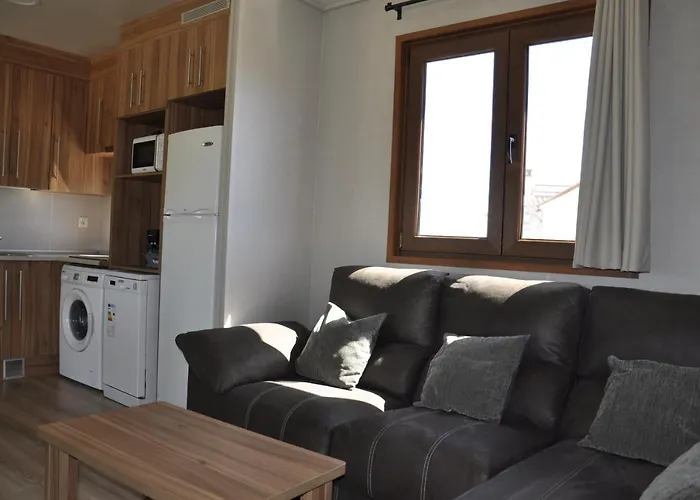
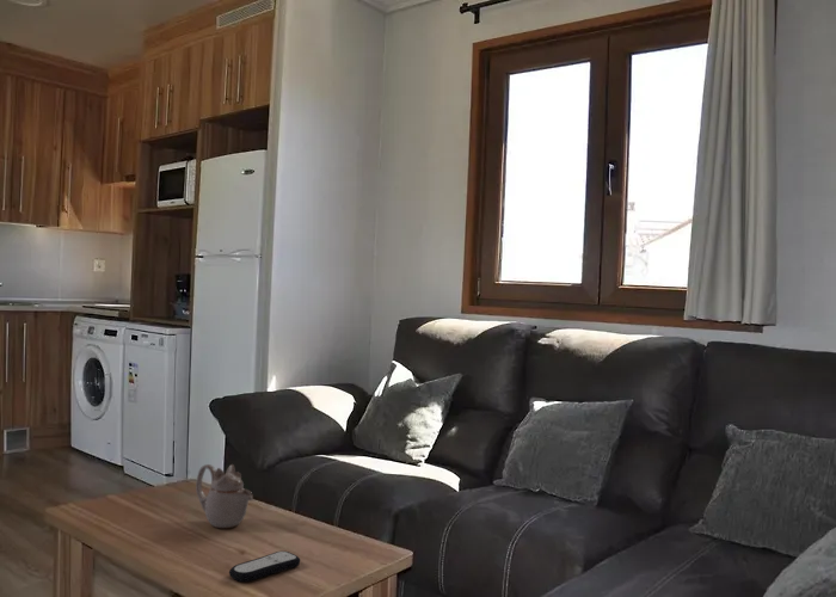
+ remote control [228,550,301,583]
+ teapot [195,463,254,529]
